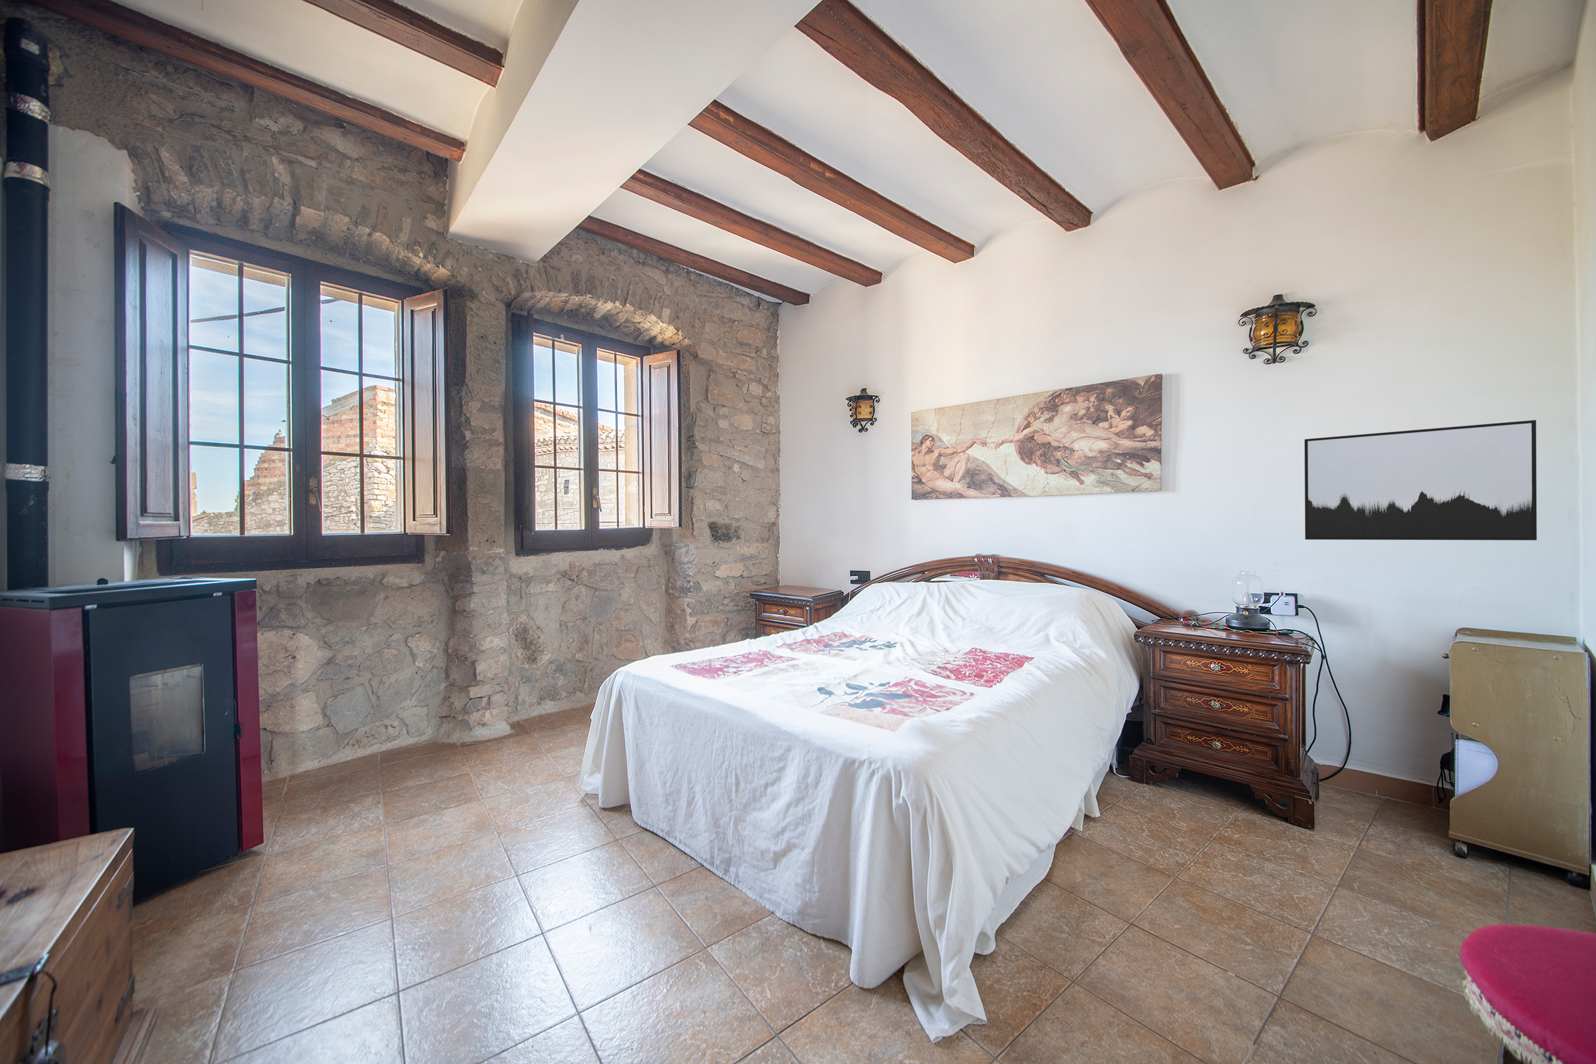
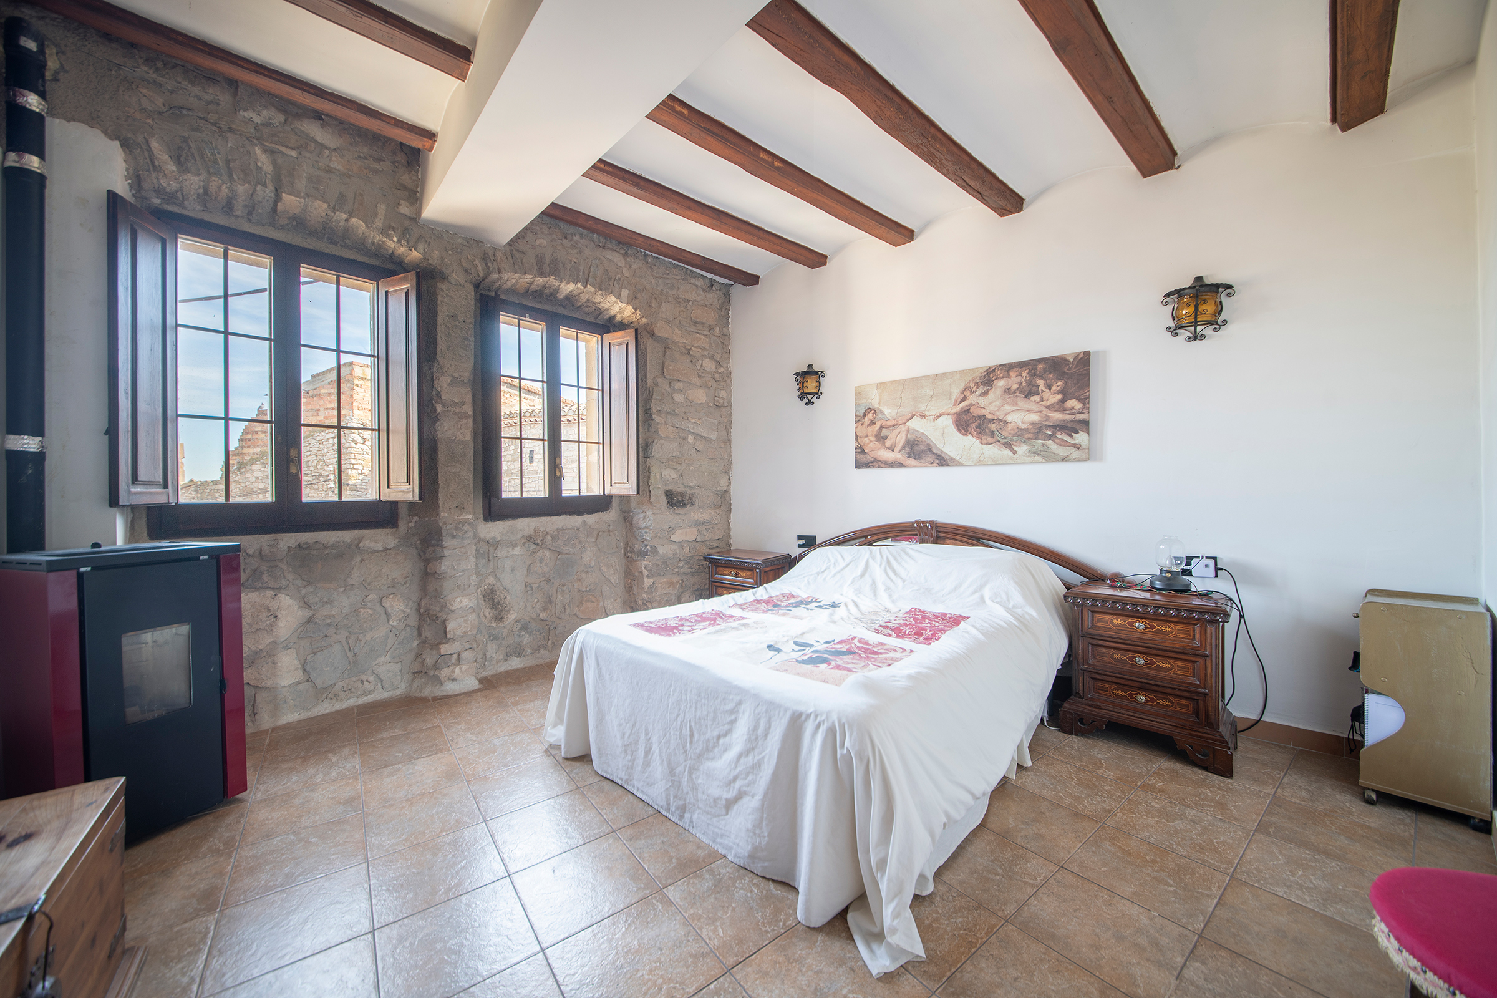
- wall art [1304,419,1538,540]
